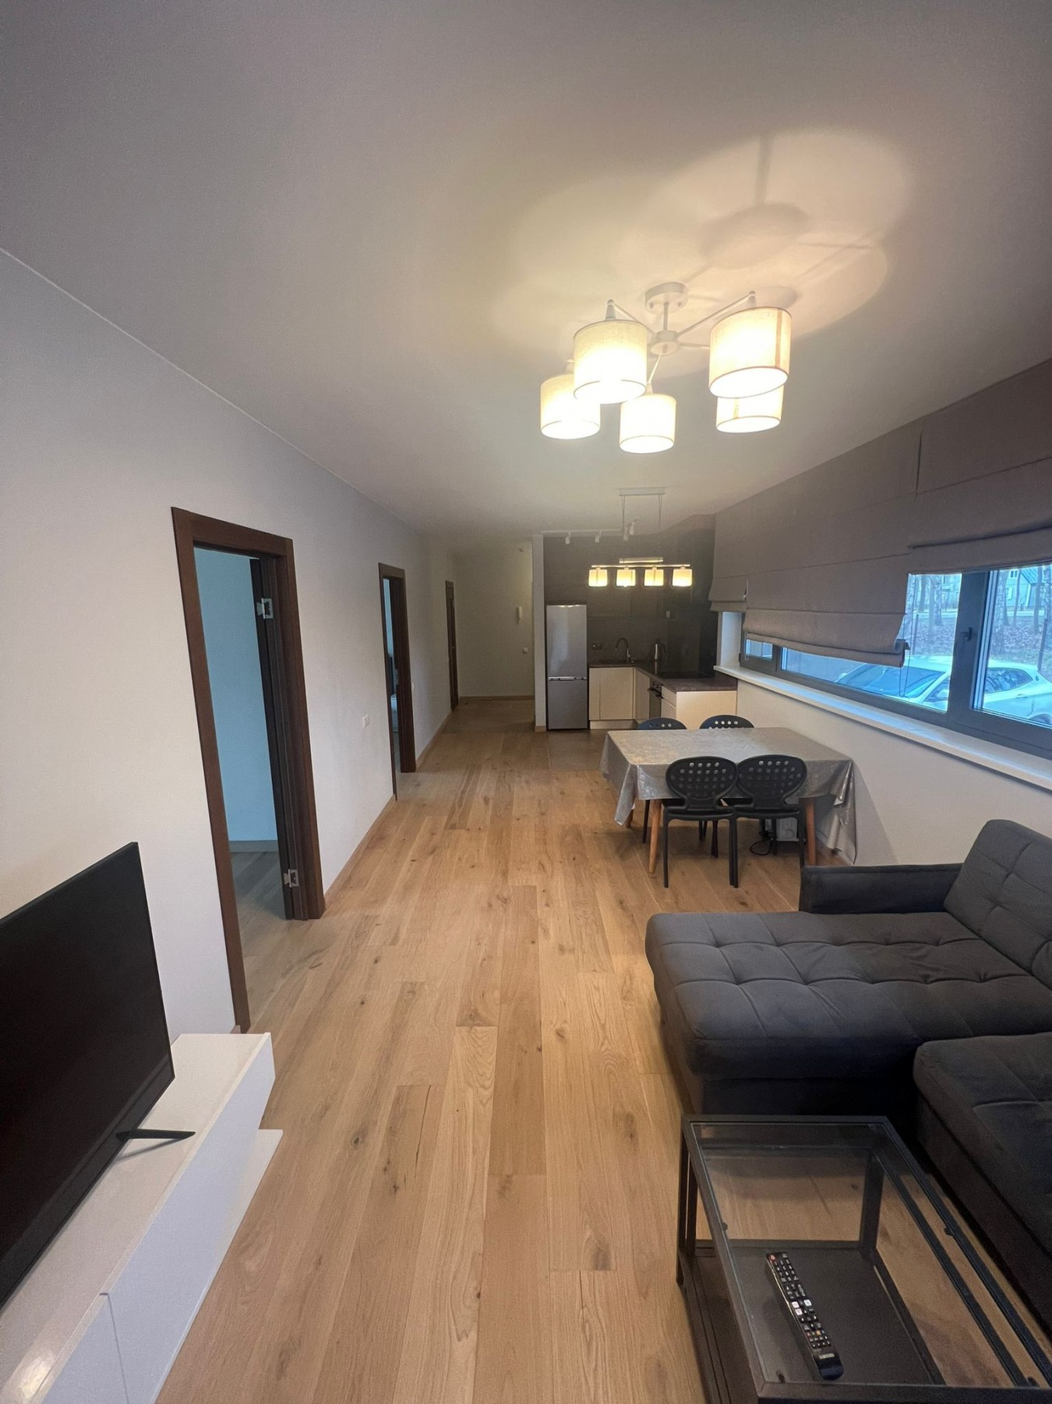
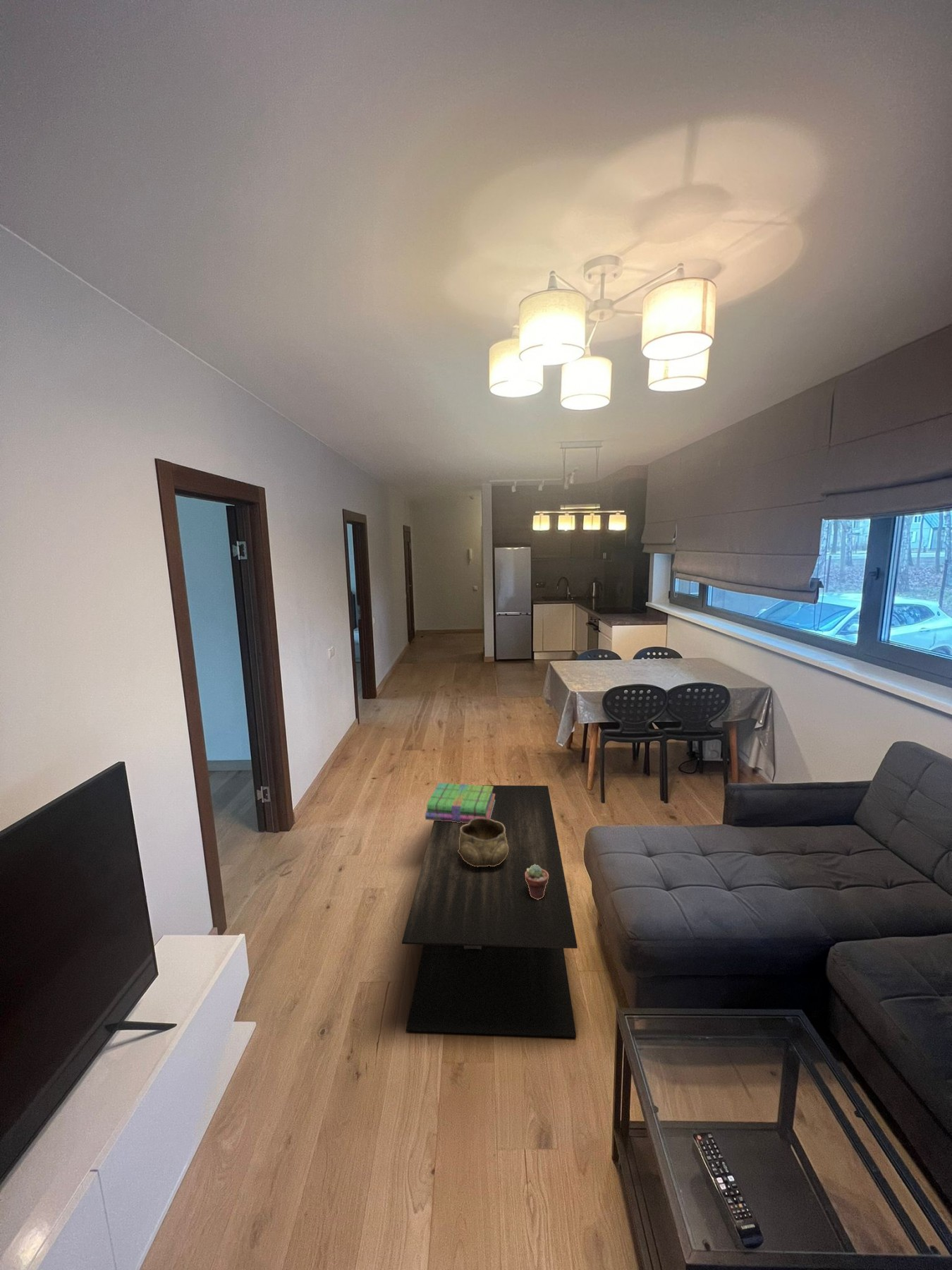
+ stack of books [425,782,495,823]
+ potted succulent [525,865,549,900]
+ coffee table [401,785,578,1038]
+ decorative bowl [458,818,508,867]
